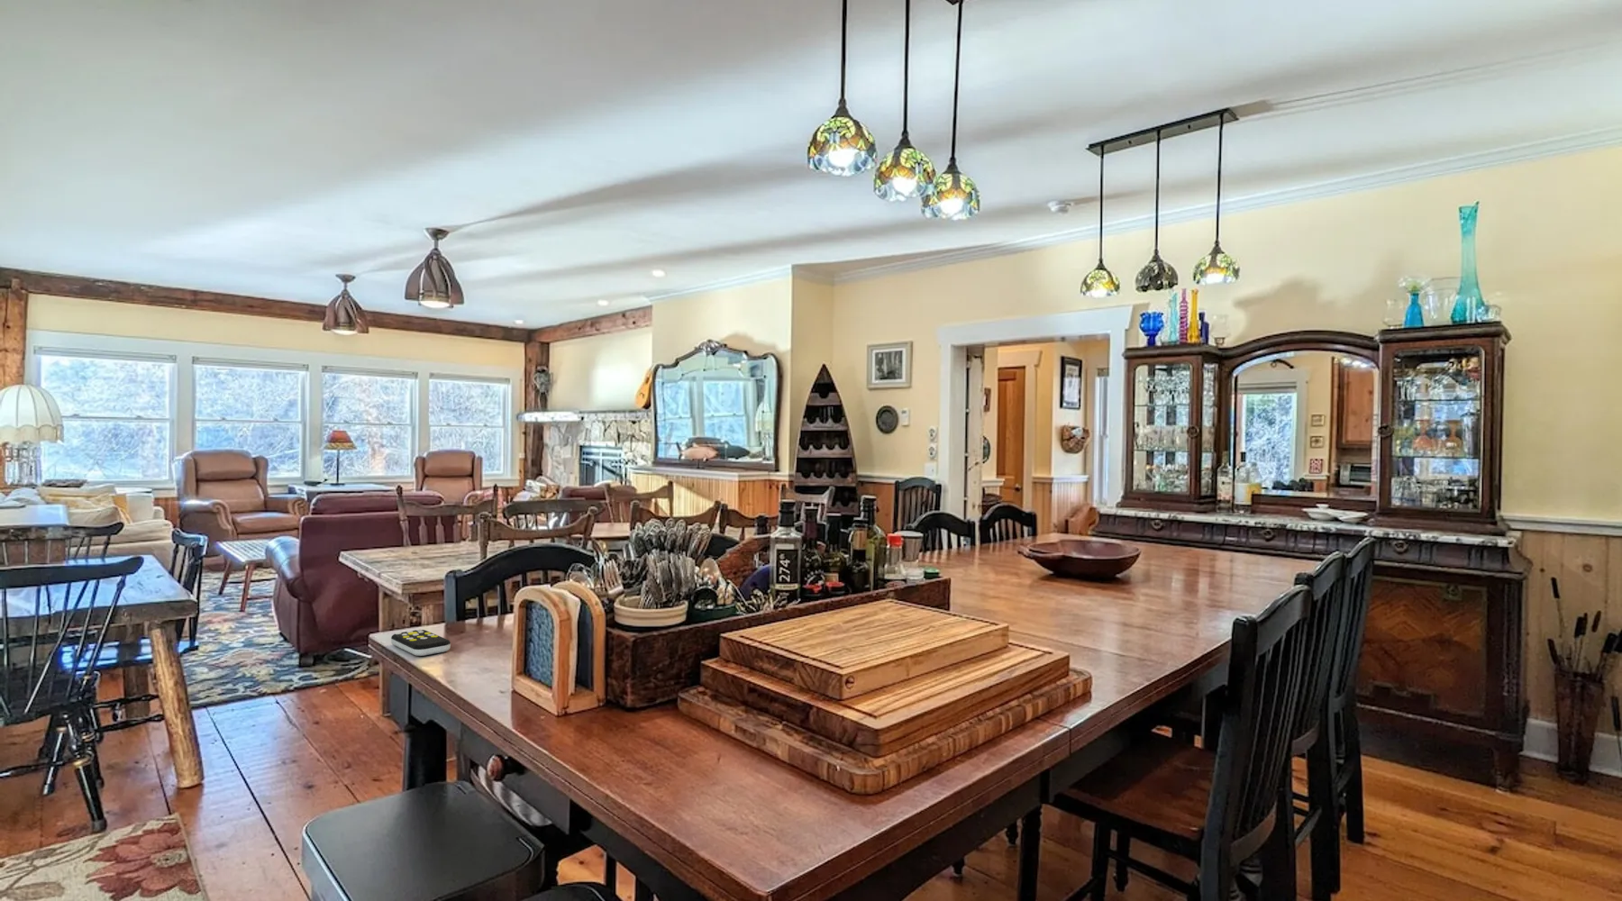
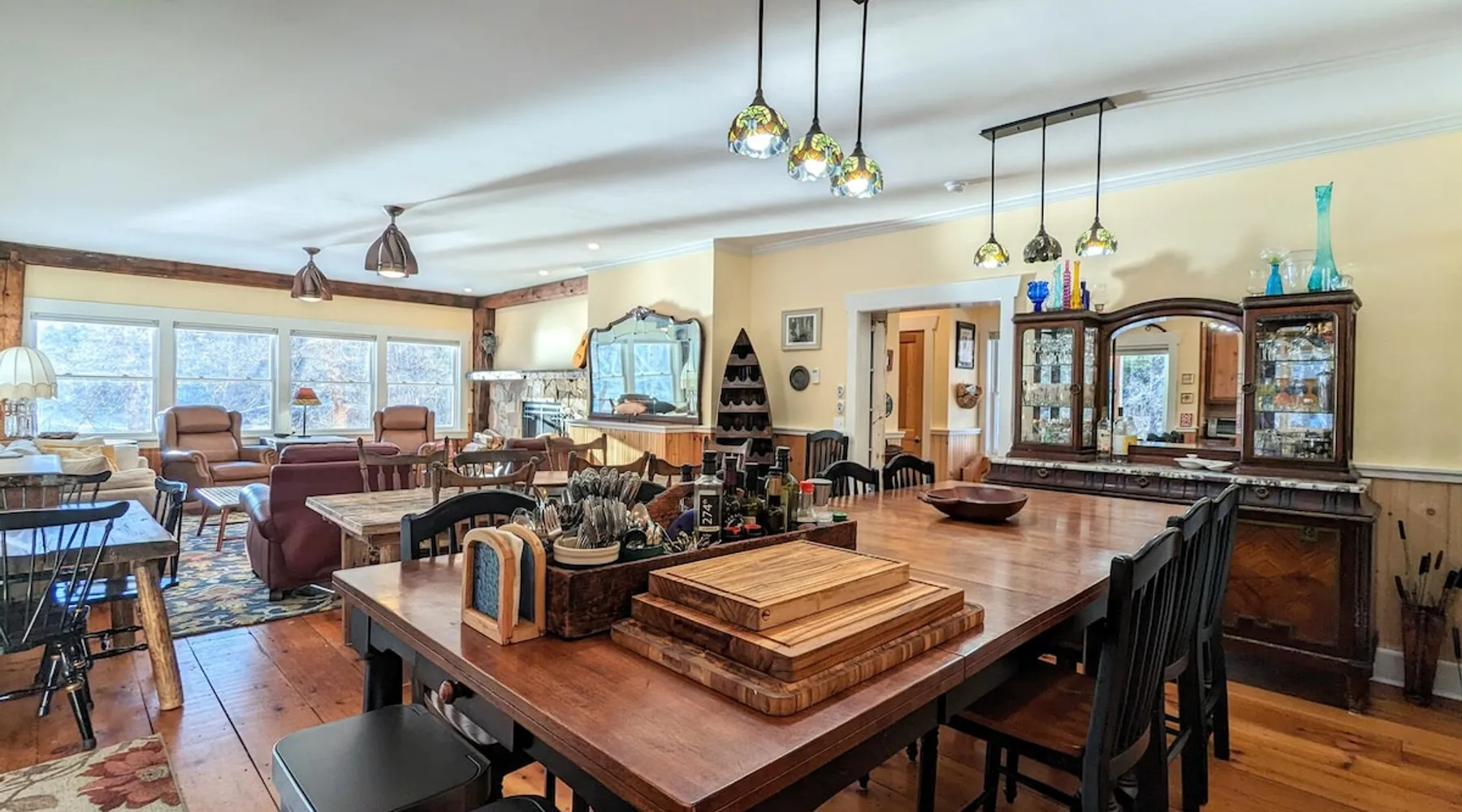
- remote control [391,628,452,657]
